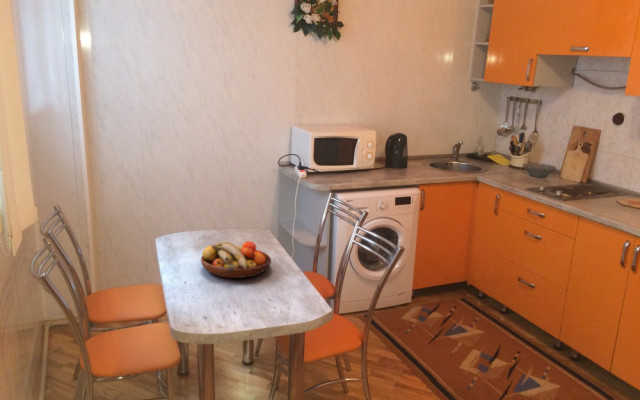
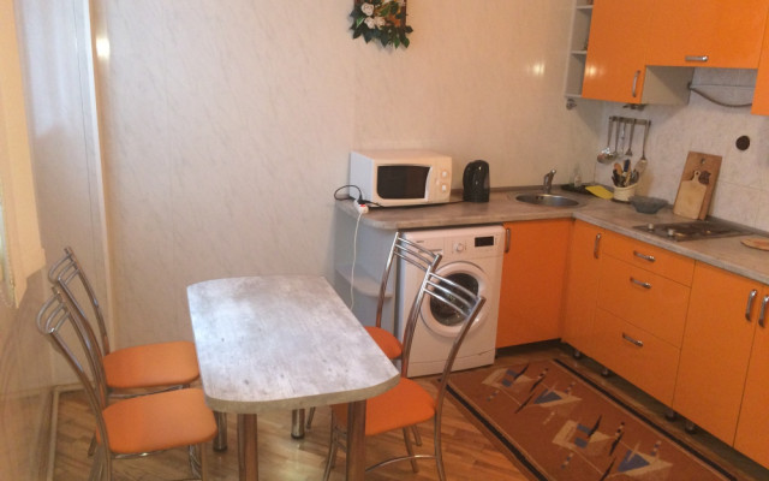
- fruit bowl [200,240,272,279]
